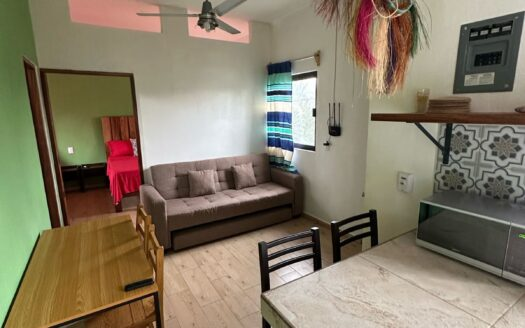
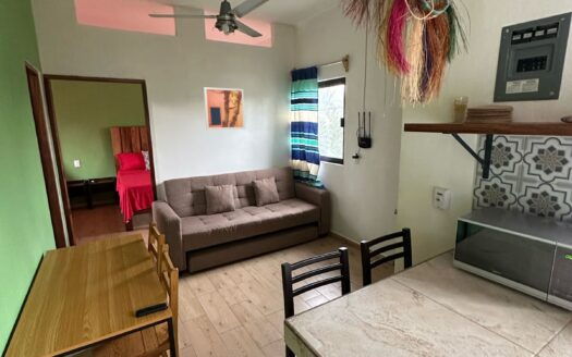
+ wall art [203,86,246,131]
